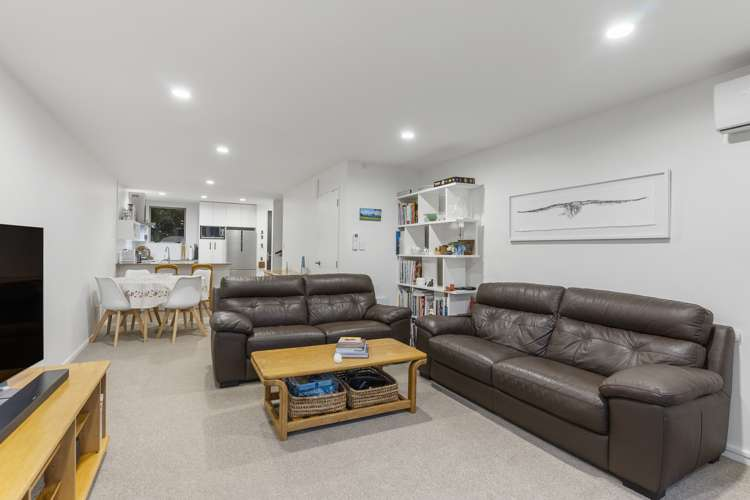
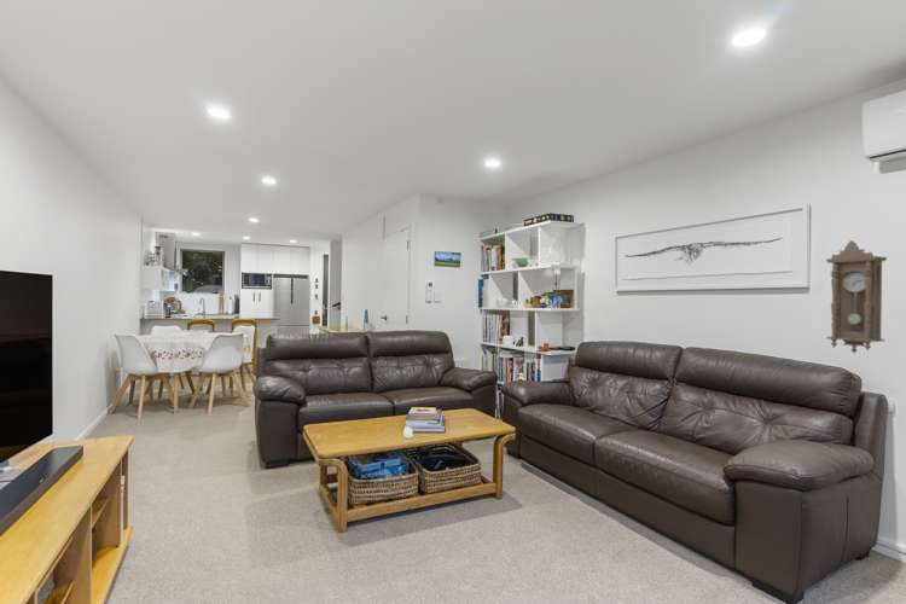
+ pendulum clock [825,239,889,354]
